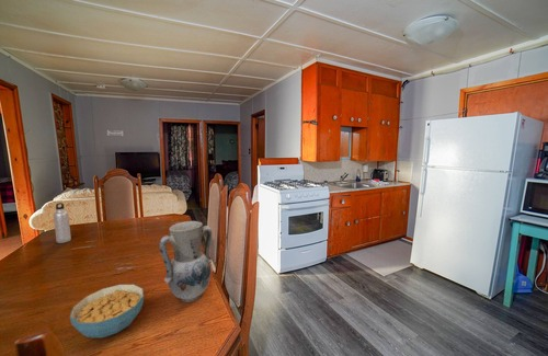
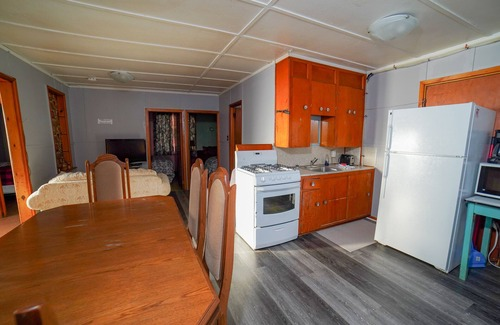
- vase [159,220,214,303]
- cereal bowl [69,284,145,338]
- water bottle [53,202,72,244]
